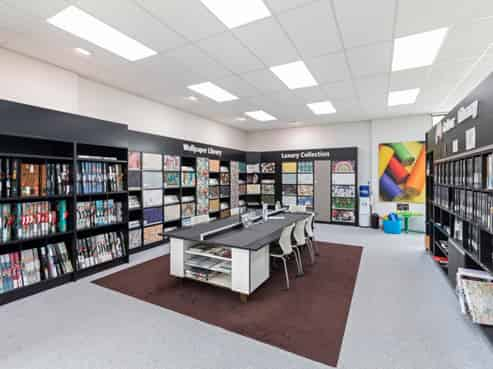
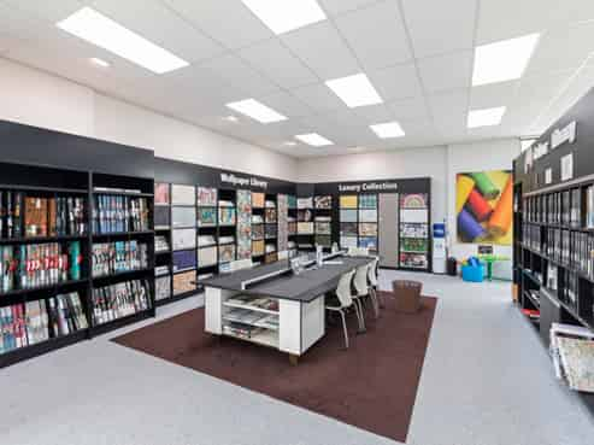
+ basket [390,279,424,315]
